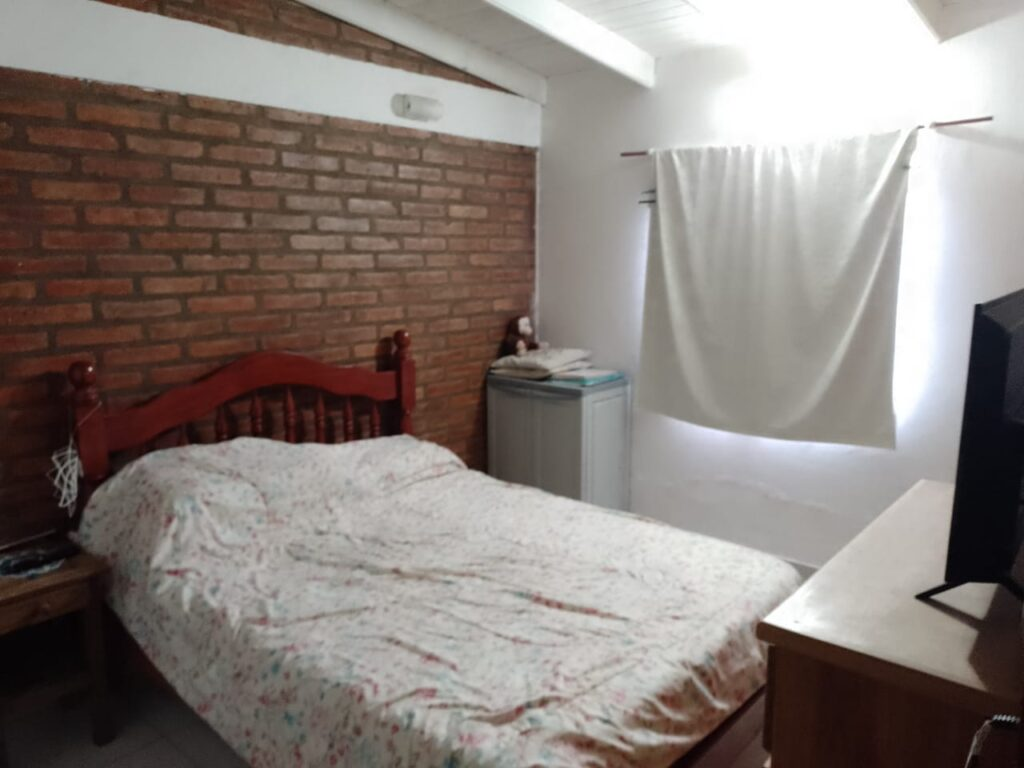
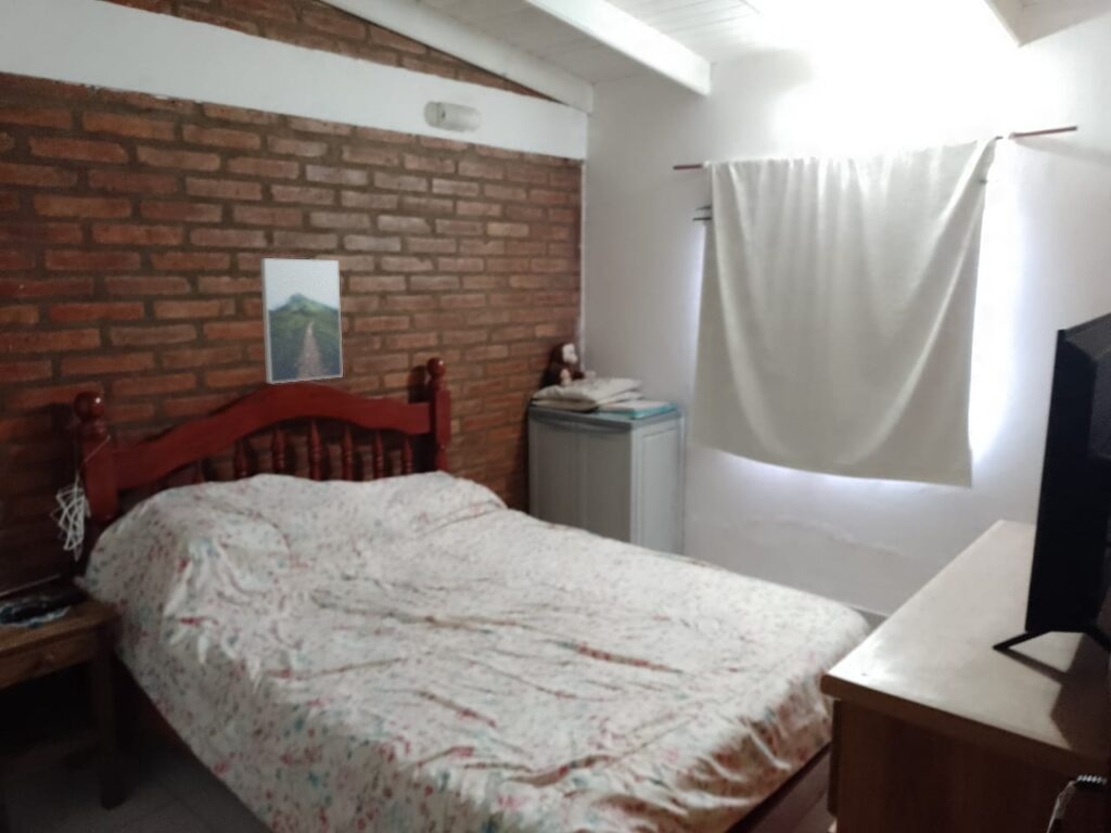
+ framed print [259,257,344,384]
